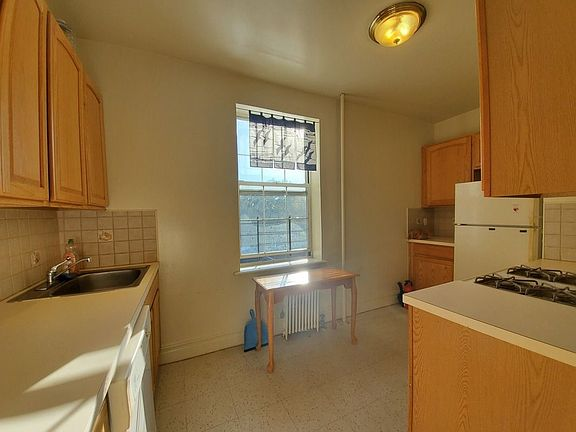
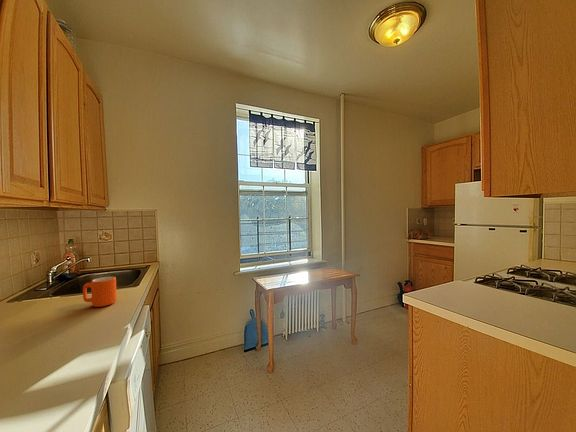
+ mug [82,275,118,308]
